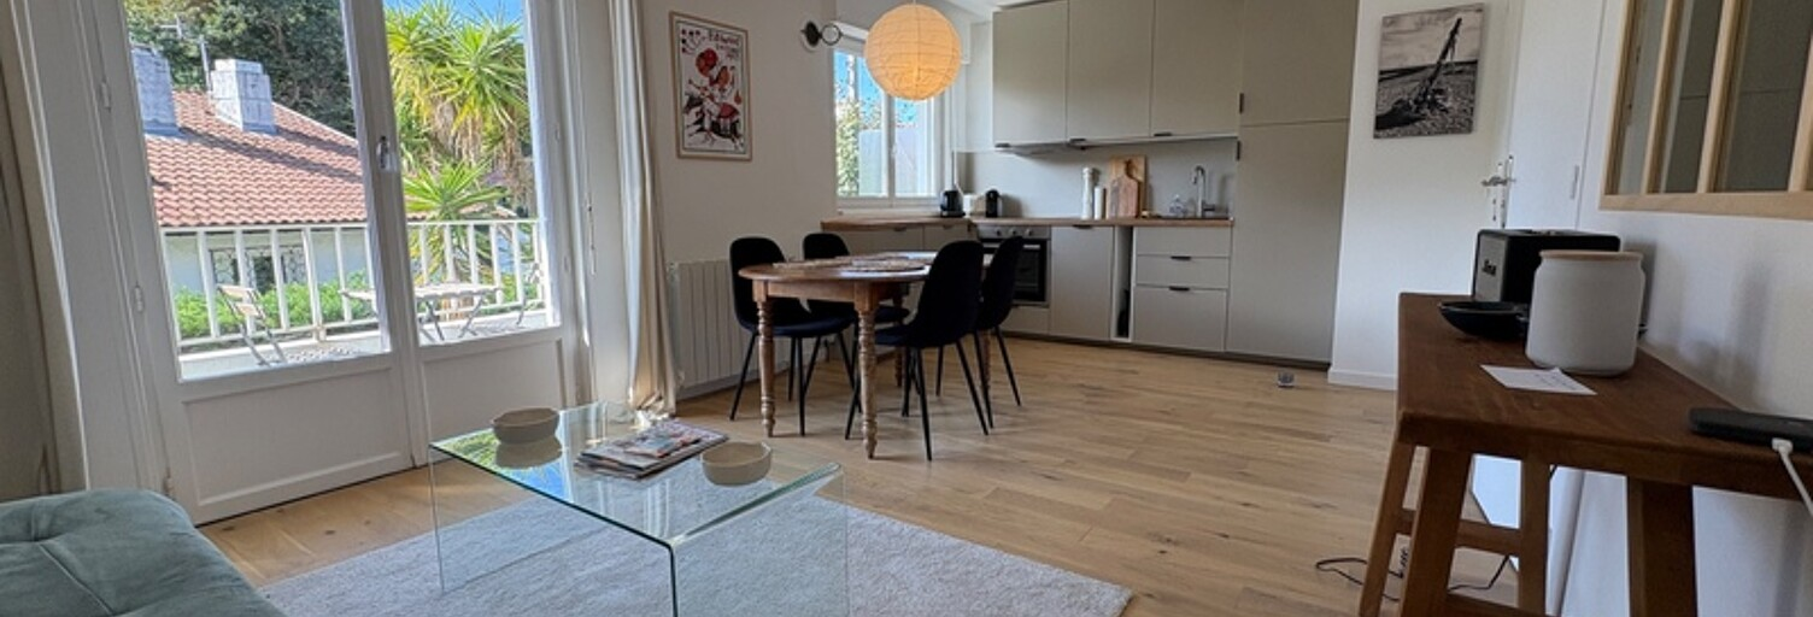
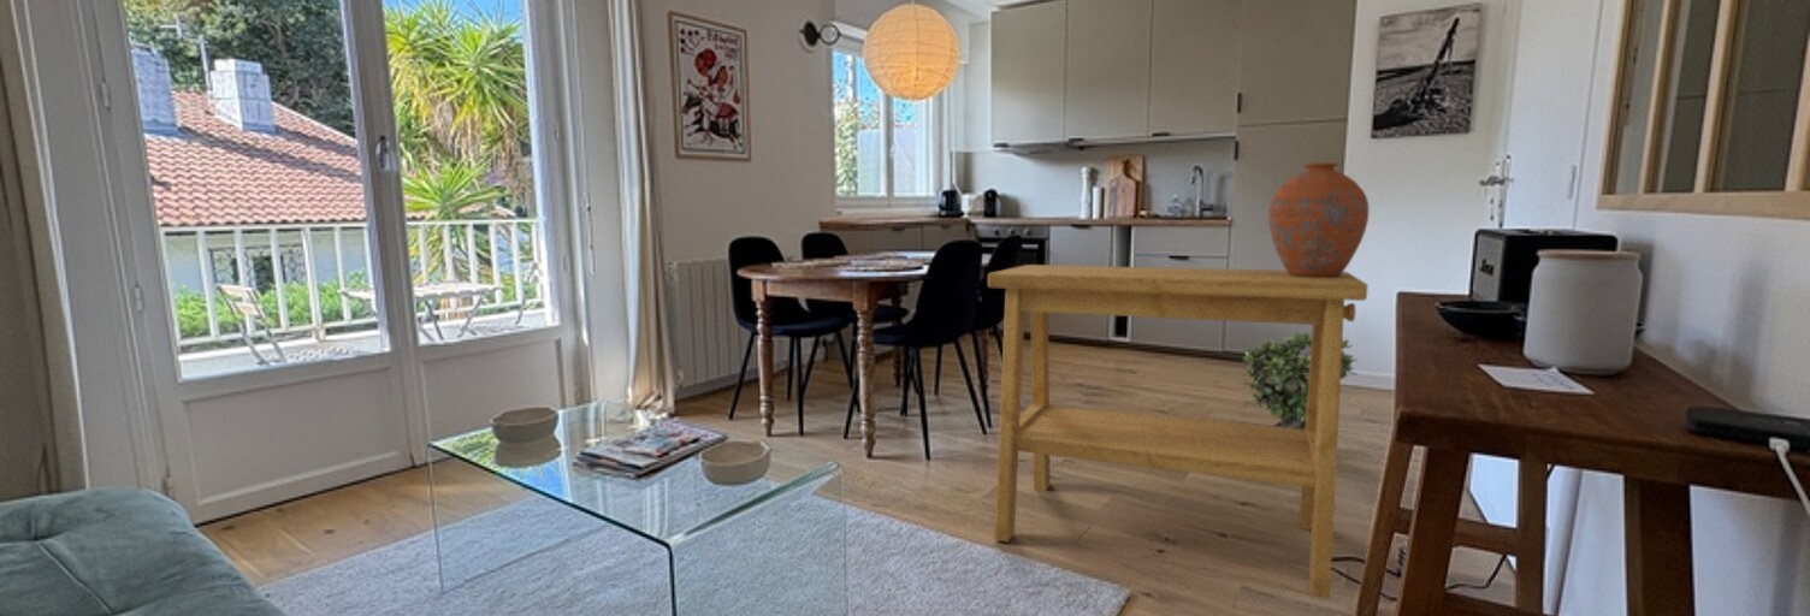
+ vase [1267,161,1370,277]
+ potted plant [1241,331,1359,430]
+ side table [987,263,1370,599]
